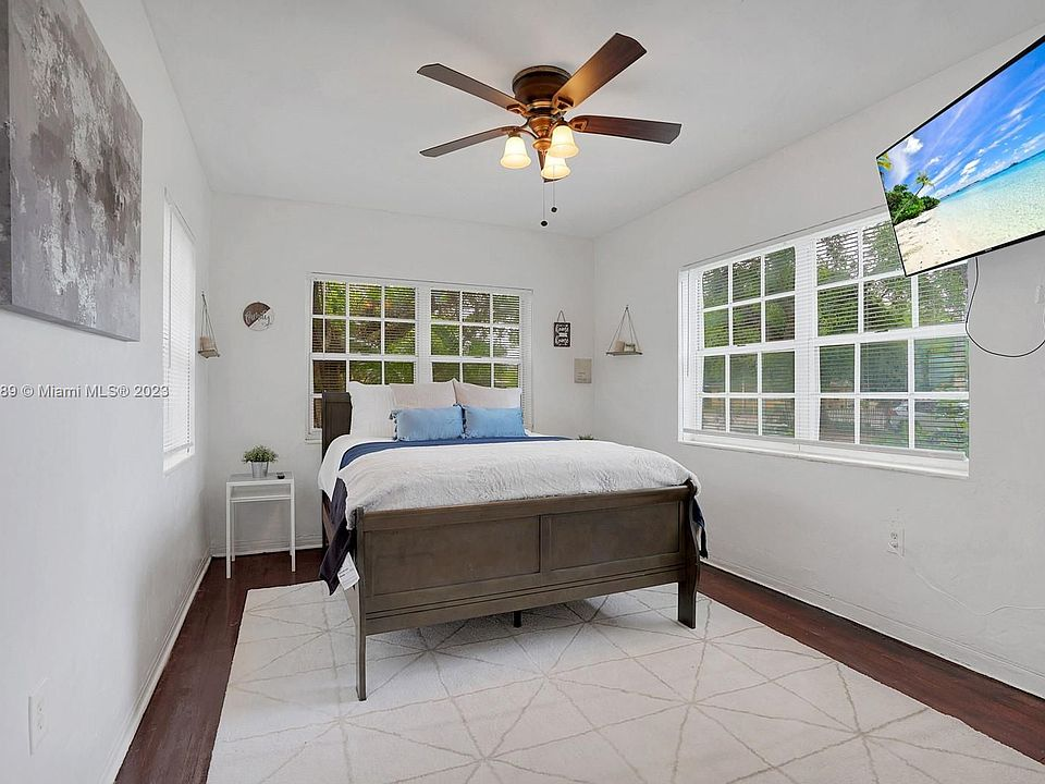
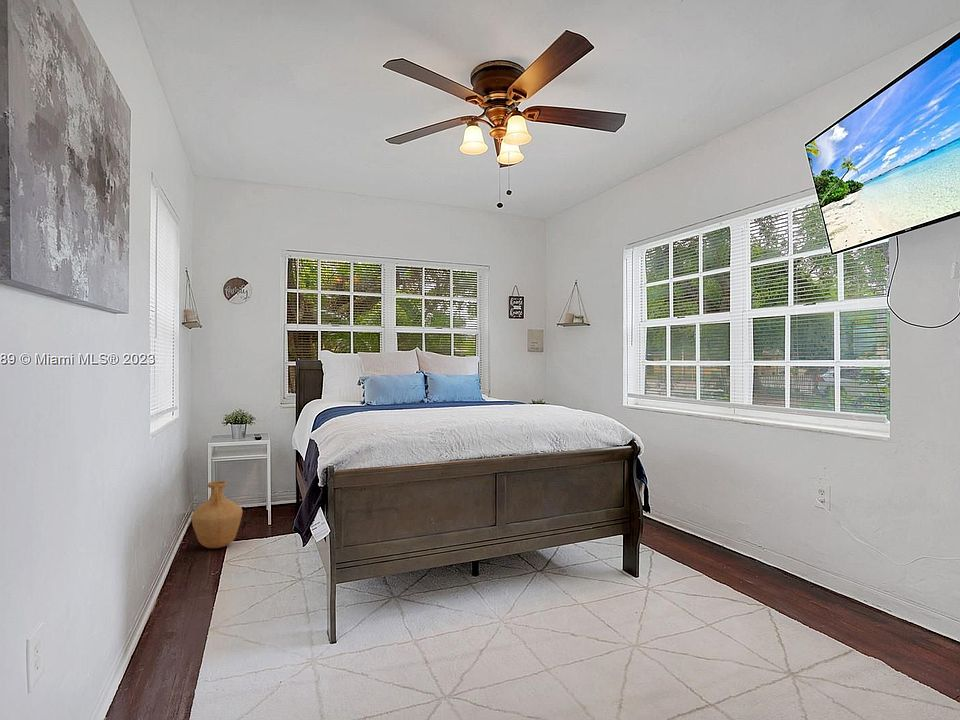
+ vase [190,480,243,549]
